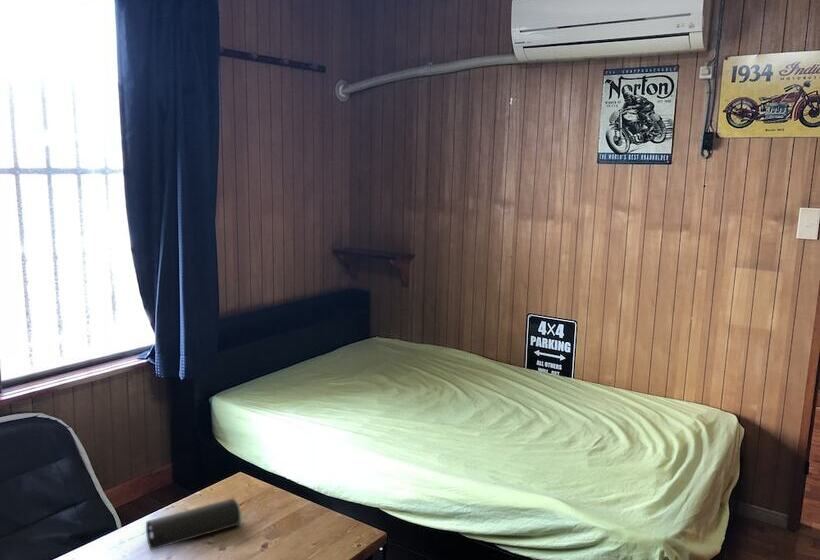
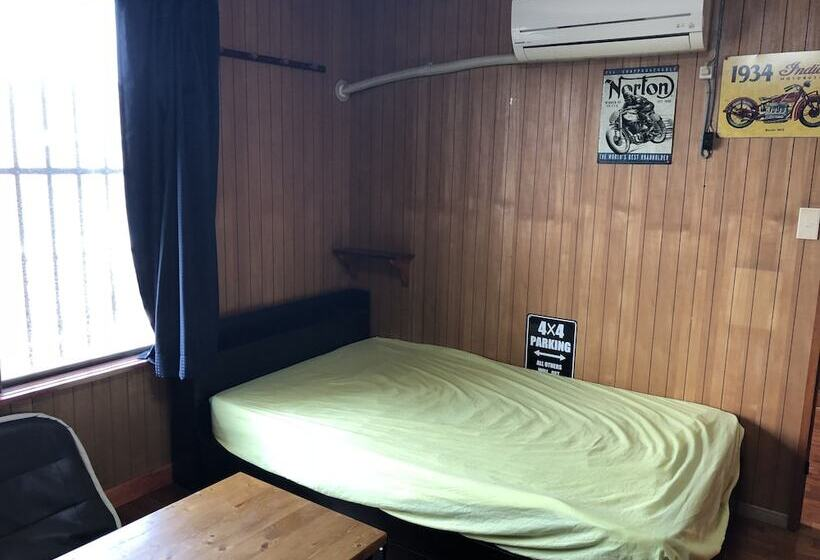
- speaker [145,497,243,551]
